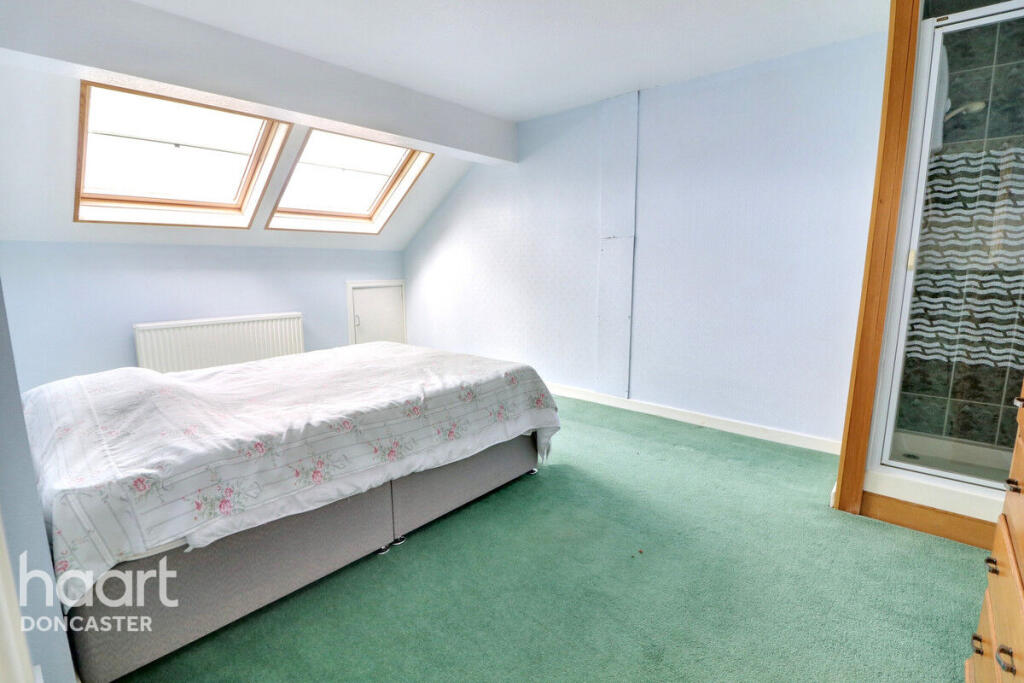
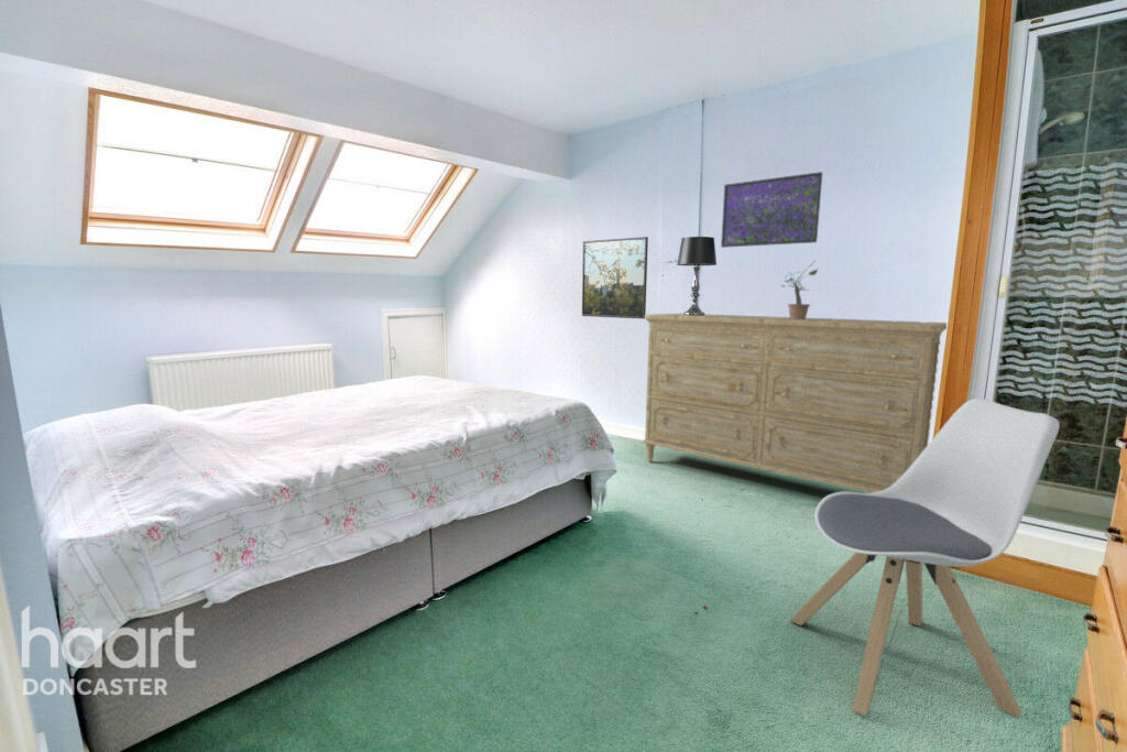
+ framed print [720,171,823,249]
+ table lamp [676,236,718,316]
+ dresser [642,313,948,493]
+ chair [788,397,1061,718]
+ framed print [581,236,649,320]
+ potted plant [780,261,819,319]
